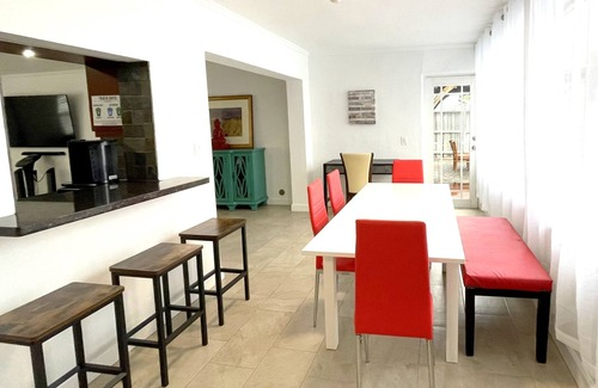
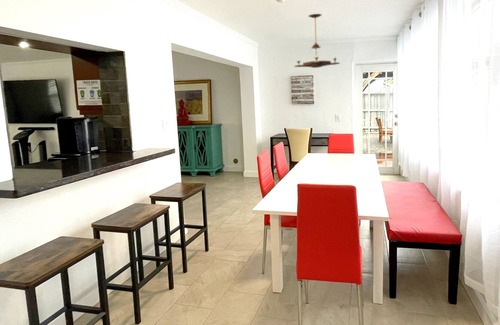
+ chandelier [293,13,341,69]
